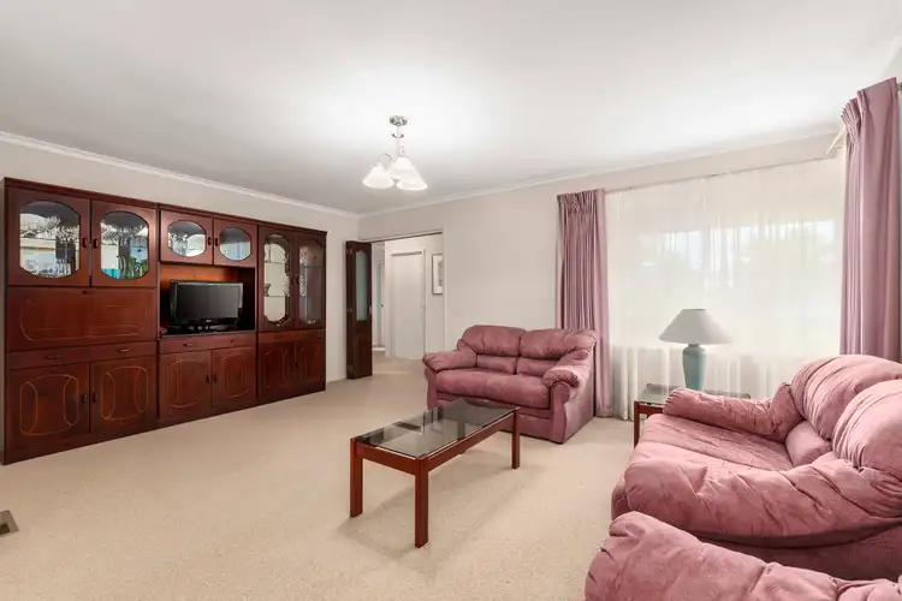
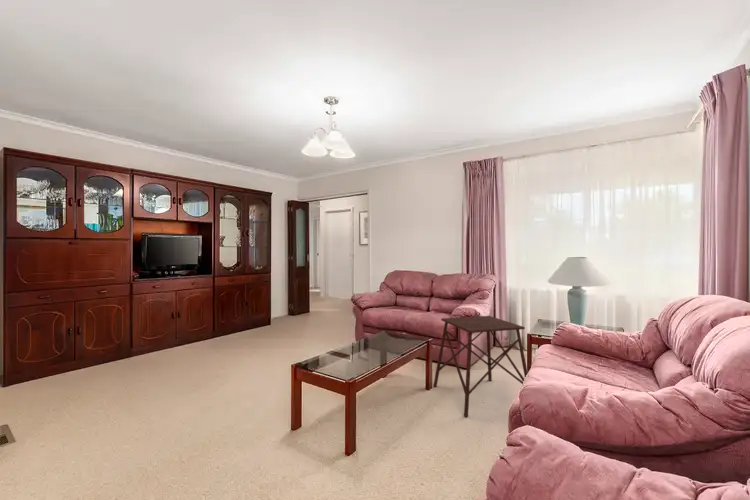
+ side table [432,315,529,418]
